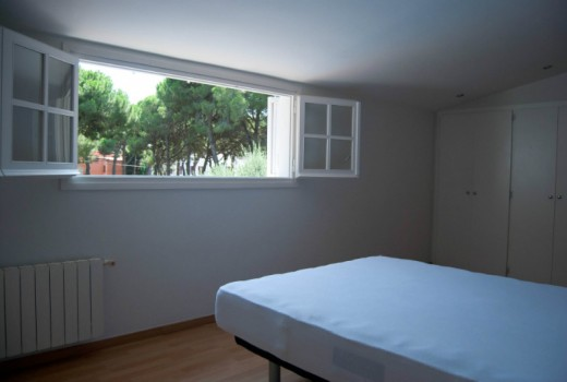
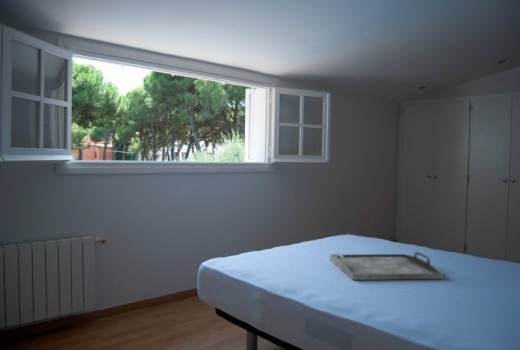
+ serving tray [328,251,444,281]
